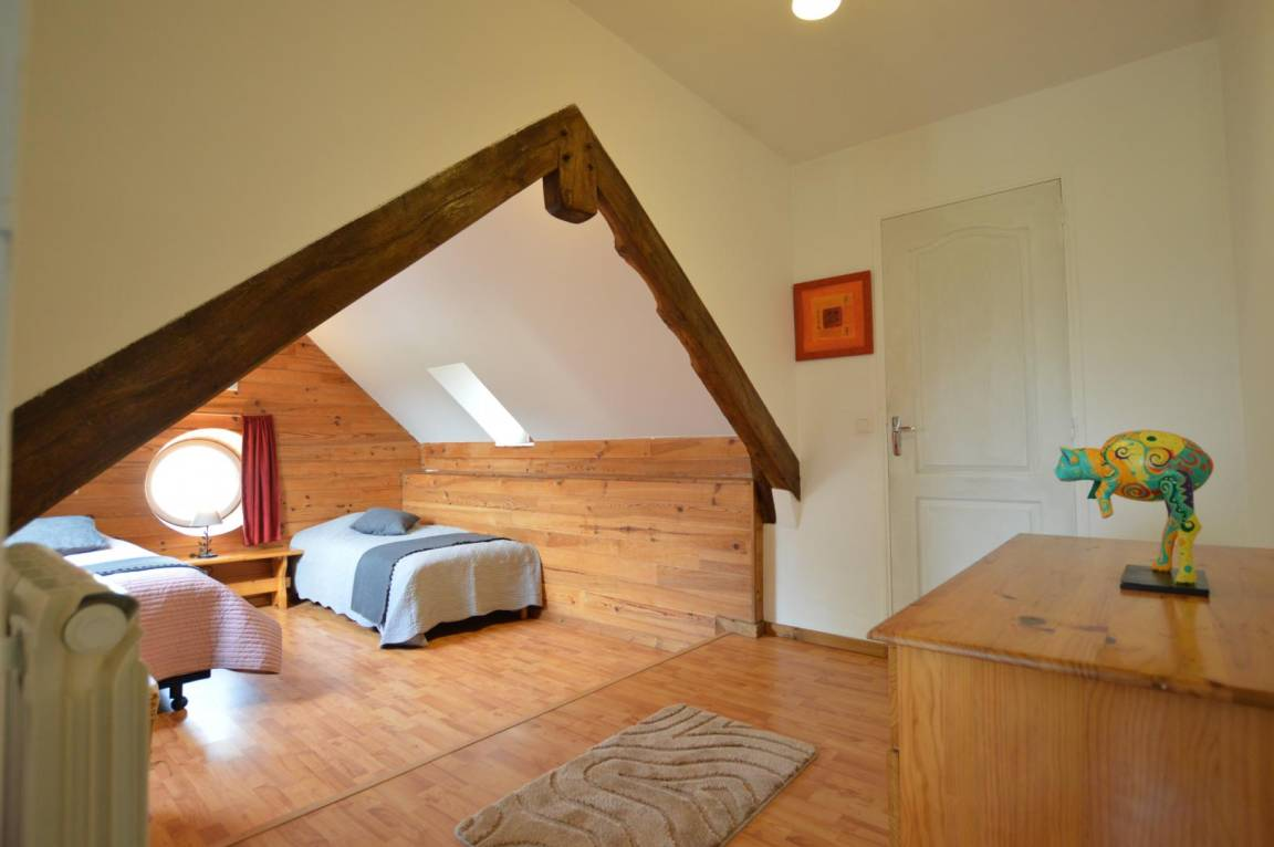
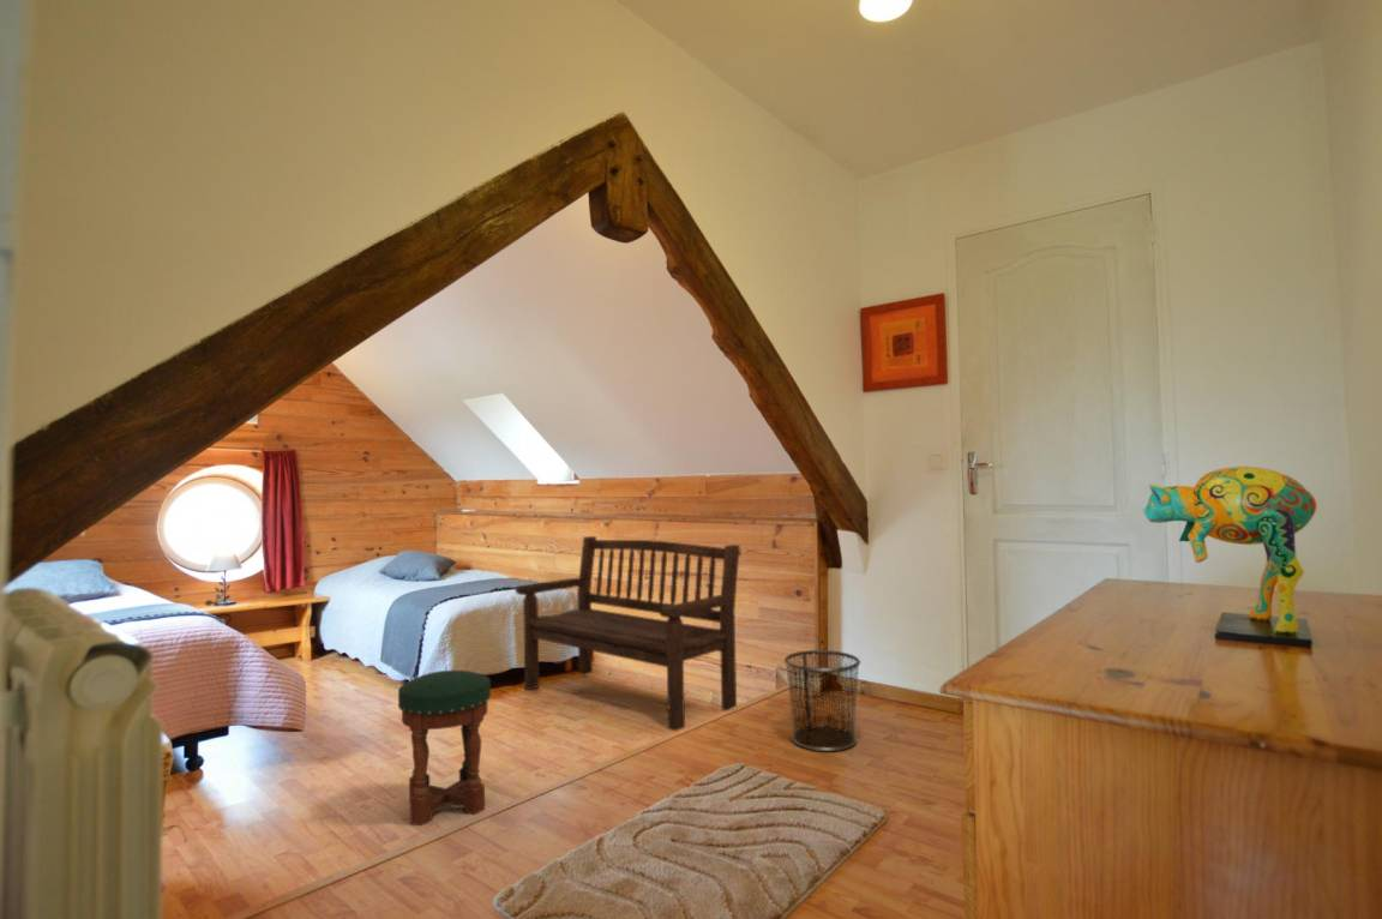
+ bench [513,535,741,732]
+ stool [397,669,492,827]
+ trash can [783,649,861,752]
